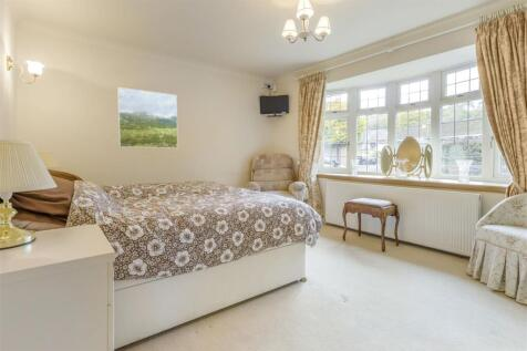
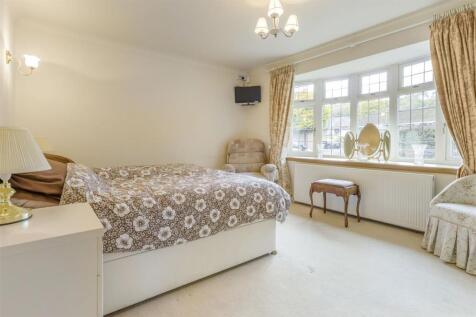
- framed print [116,86,179,149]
